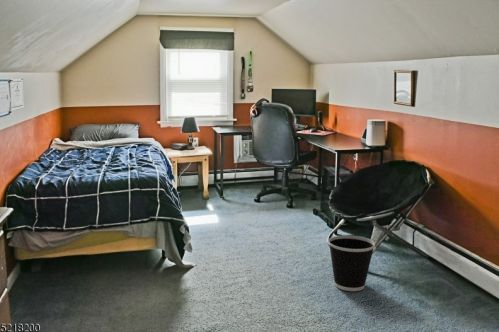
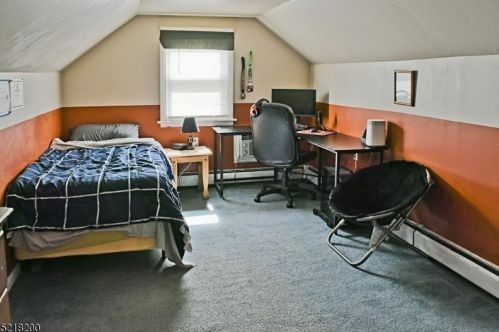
- wastebasket [327,235,376,292]
